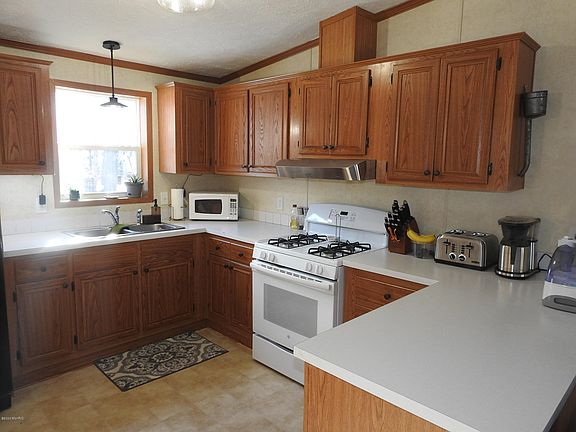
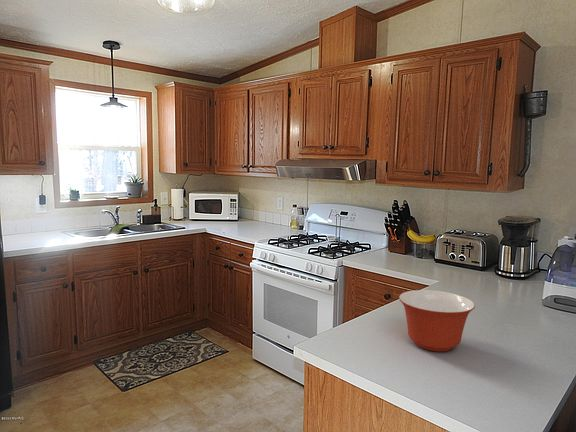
+ mixing bowl [398,289,476,352]
